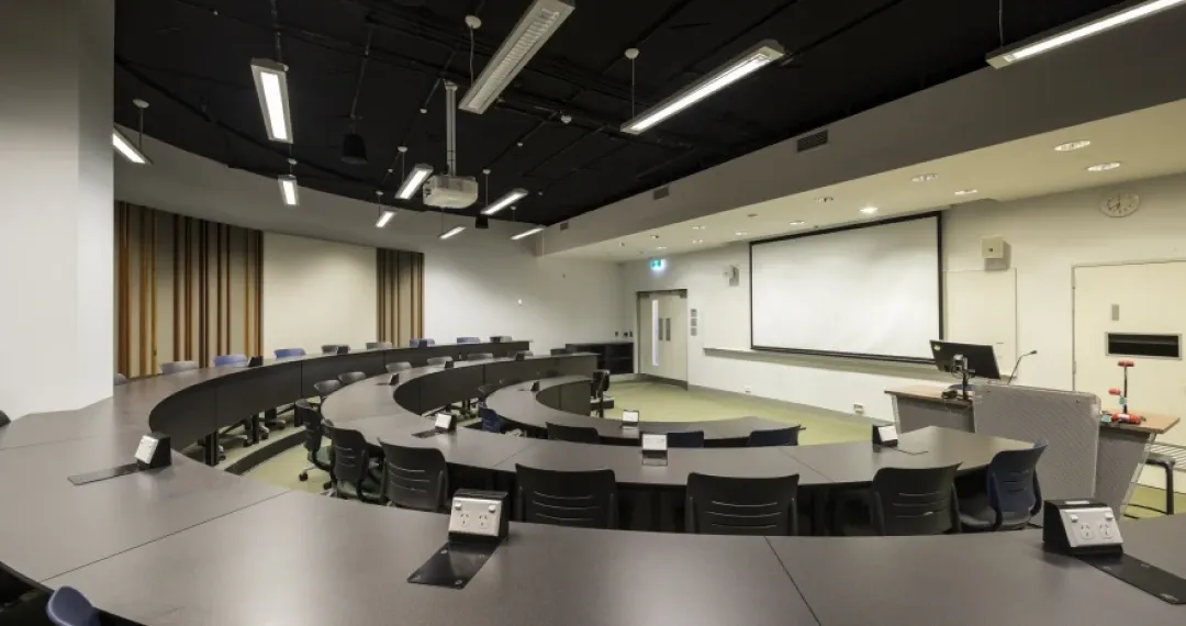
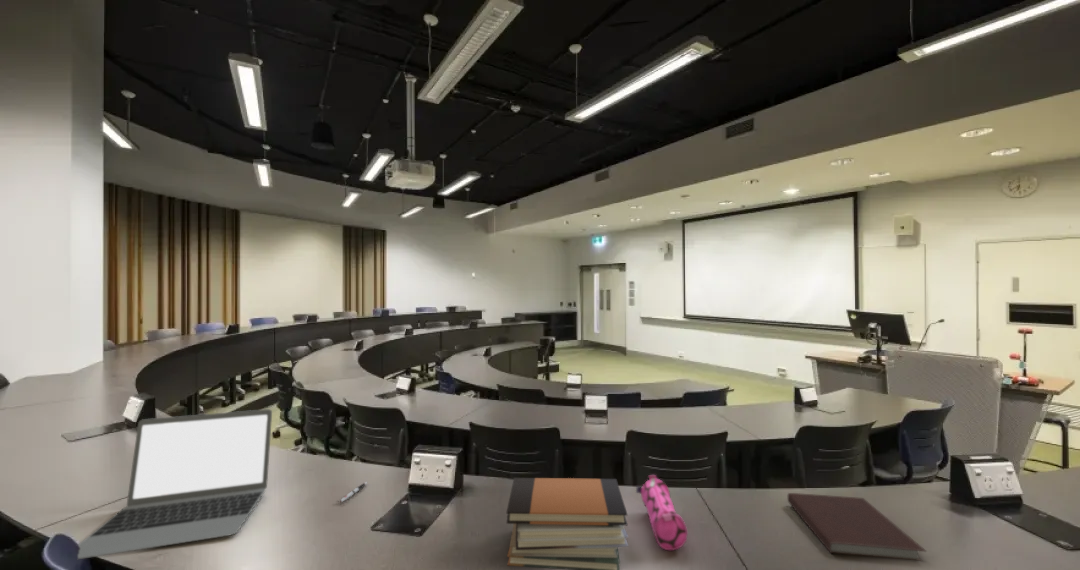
+ pencil case [635,474,688,551]
+ book stack [506,477,629,570]
+ notebook [787,492,928,562]
+ laptop [77,408,273,560]
+ pen [339,481,368,503]
